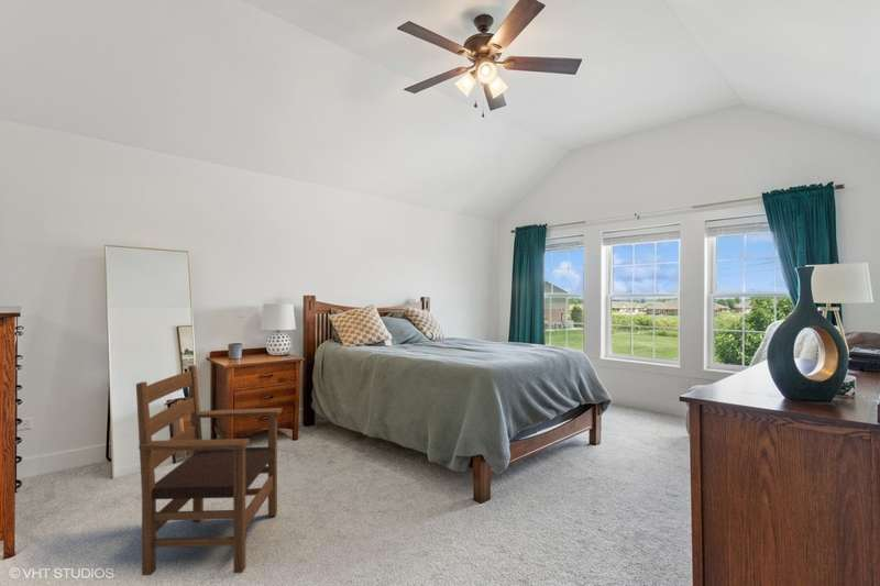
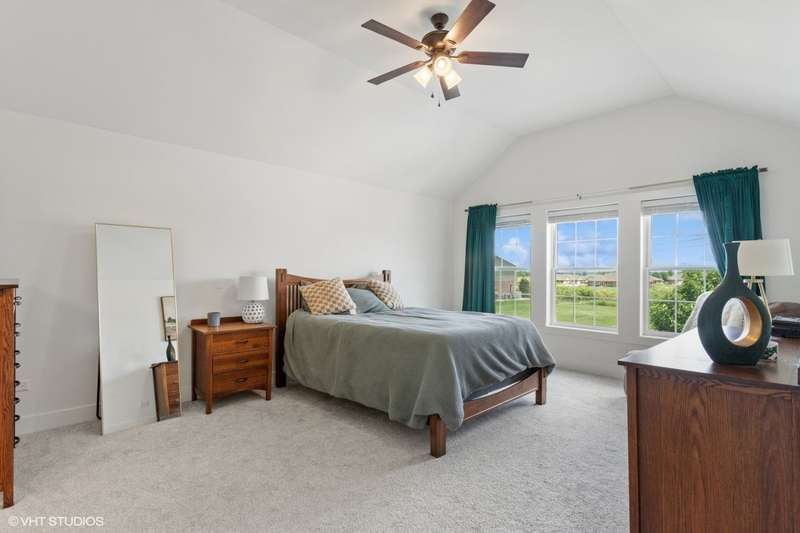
- armchair [135,364,284,576]
